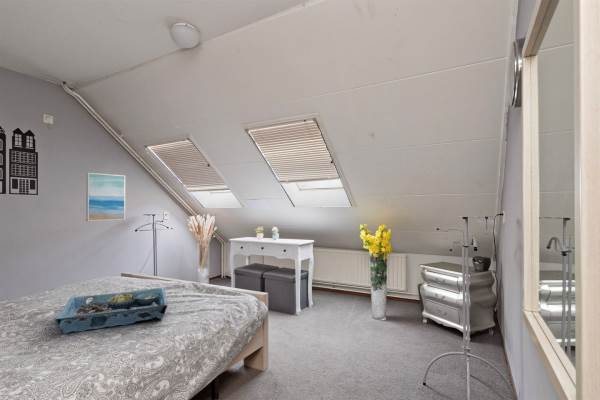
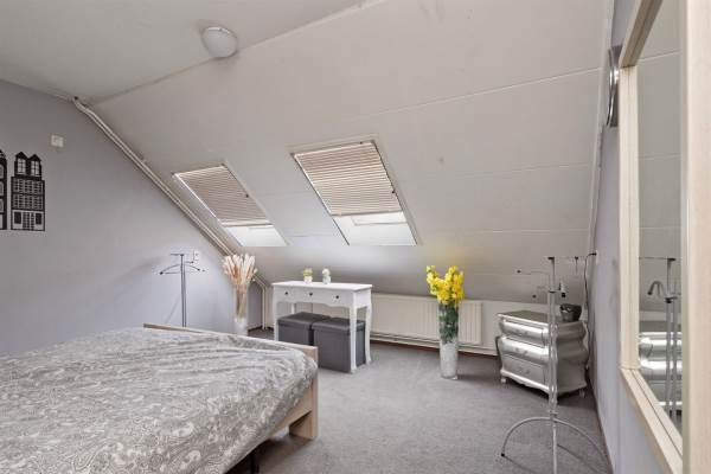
- serving tray [54,287,169,334]
- wall art [85,172,126,222]
